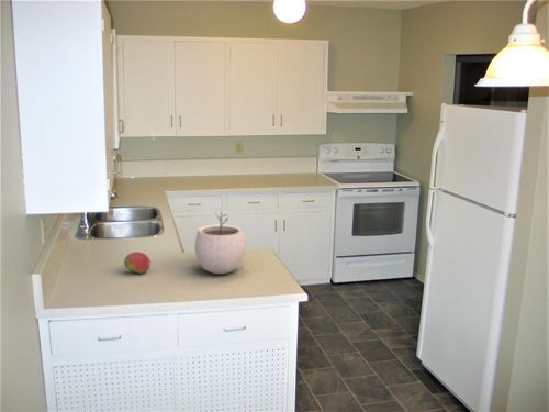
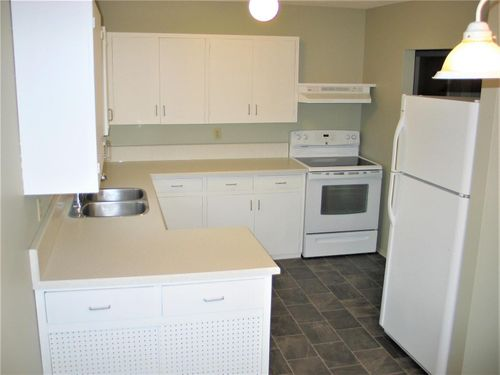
- plant pot [193,211,247,275]
- fruit [123,250,152,275]
